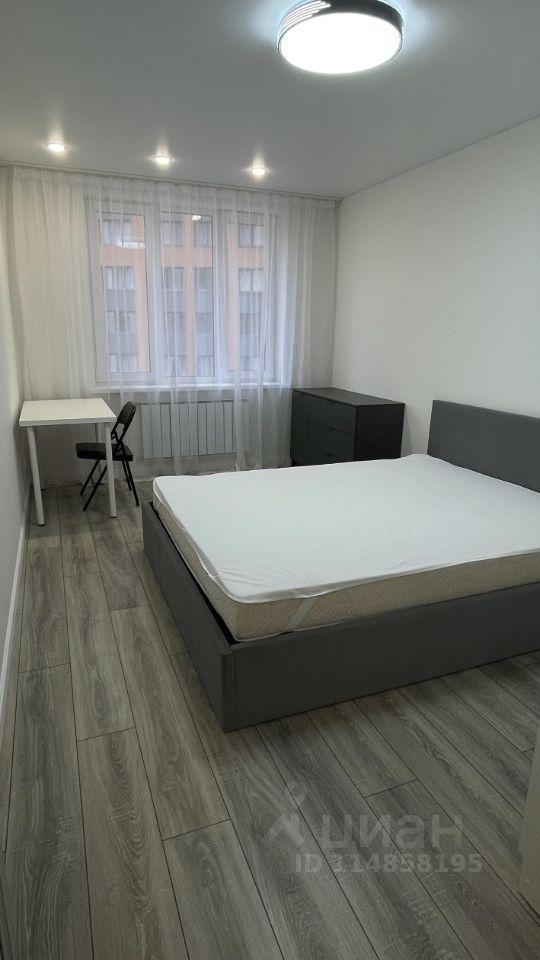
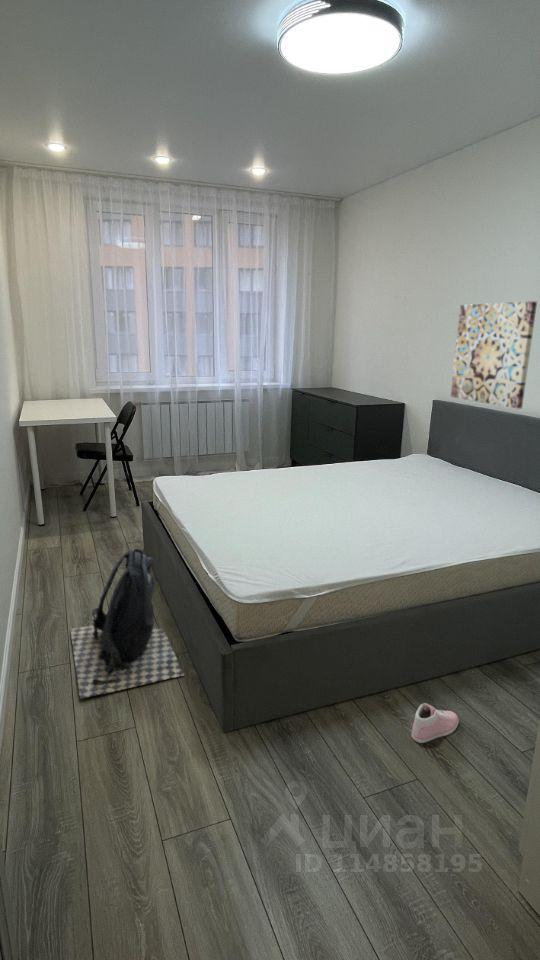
+ sneaker [411,702,460,744]
+ wall art [450,300,538,410]
+ backpack [69,548,185,700]
